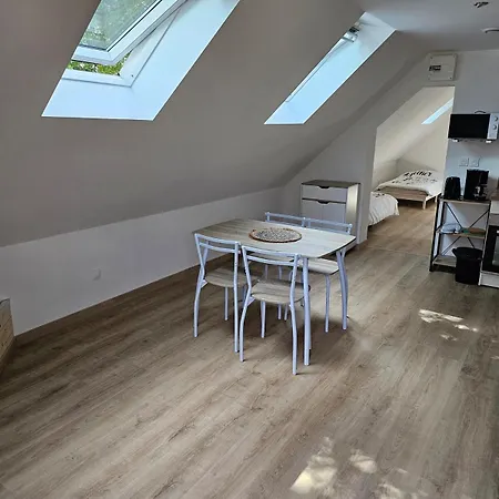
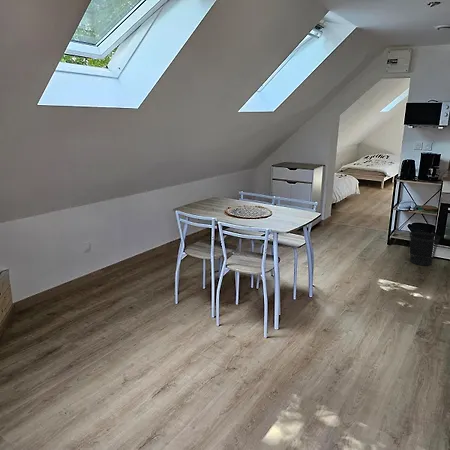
+ wastebasket [409,231,441,266]
